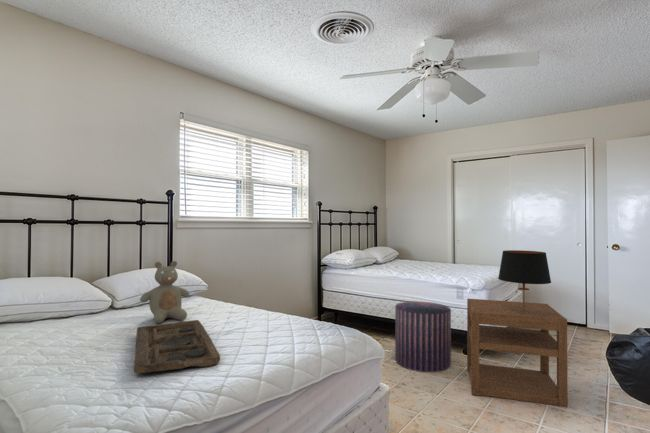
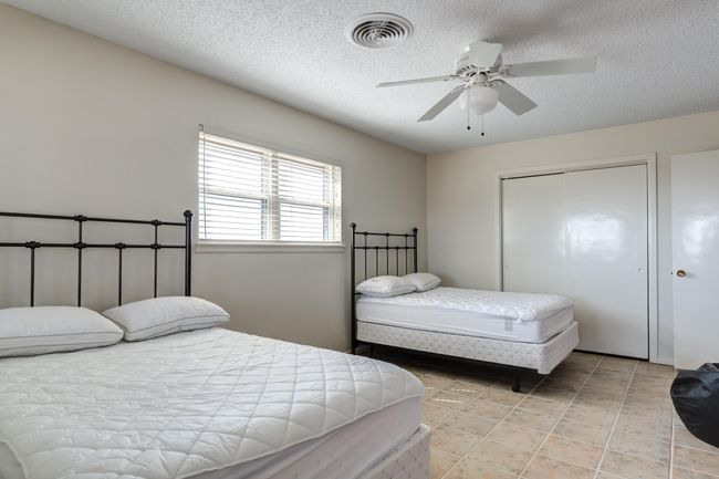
- decorative tray [133,319,221,374]
- table lamp [497,249,552,311]
- teddy bear [139,260,191,324]
- pouf [394,300,452,373]
- nightstand [466,298,569,409]
